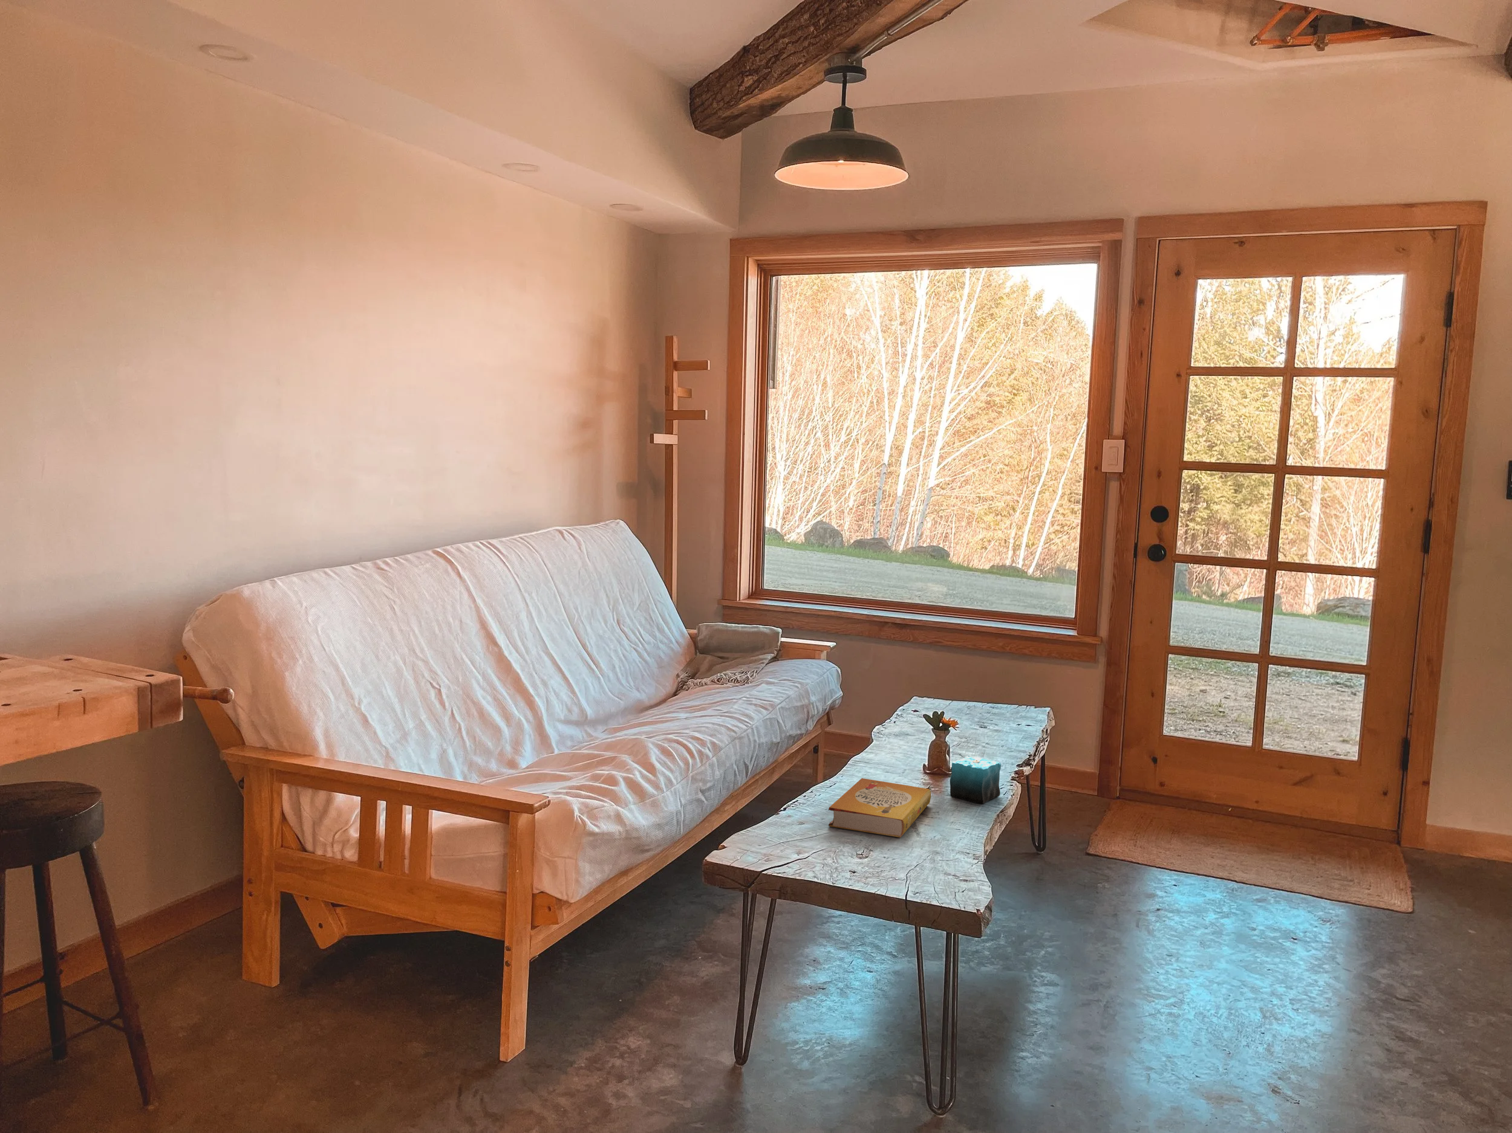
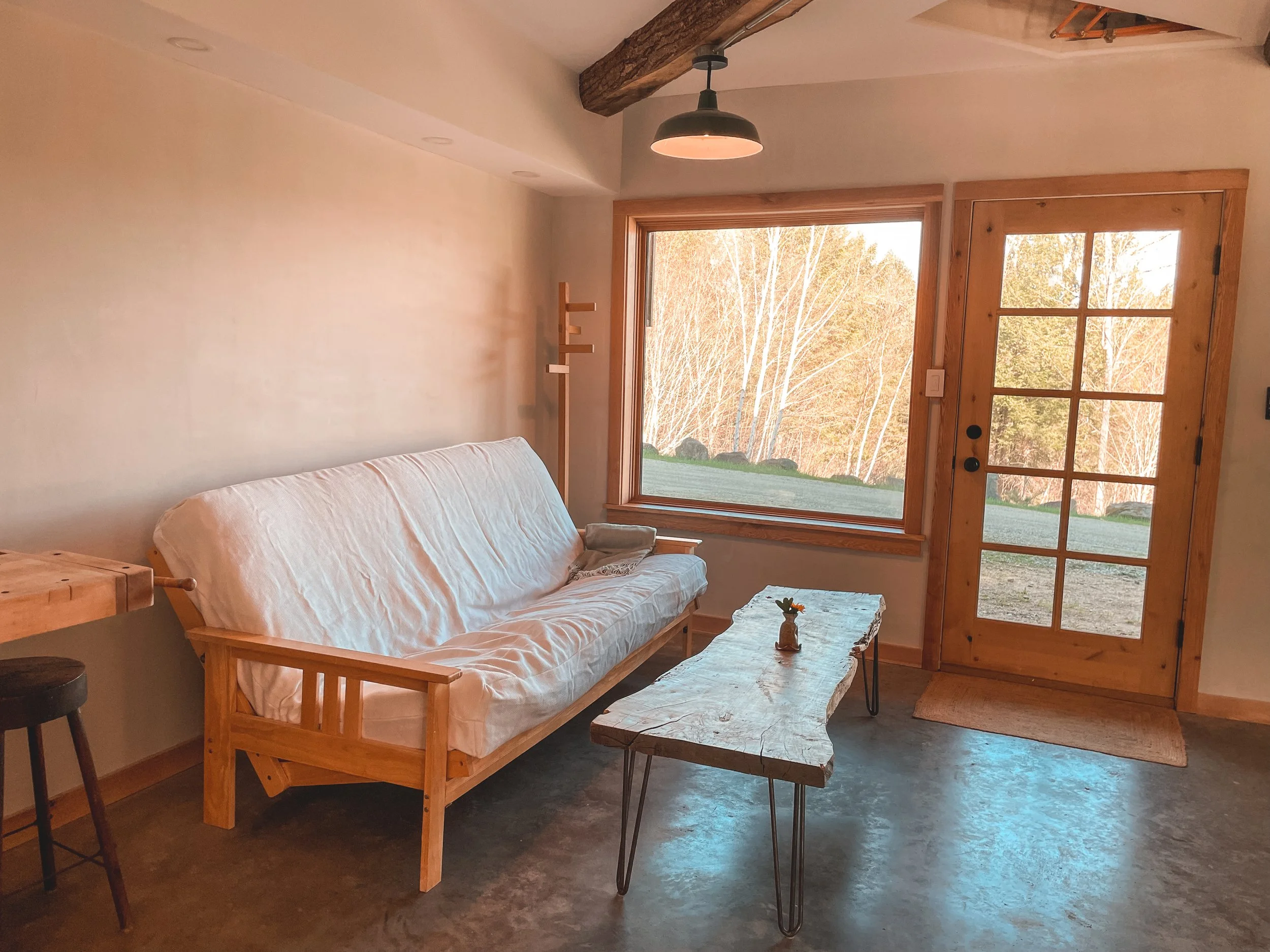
- book [827,777,931,838]
- candle [949,746,1001,805]
